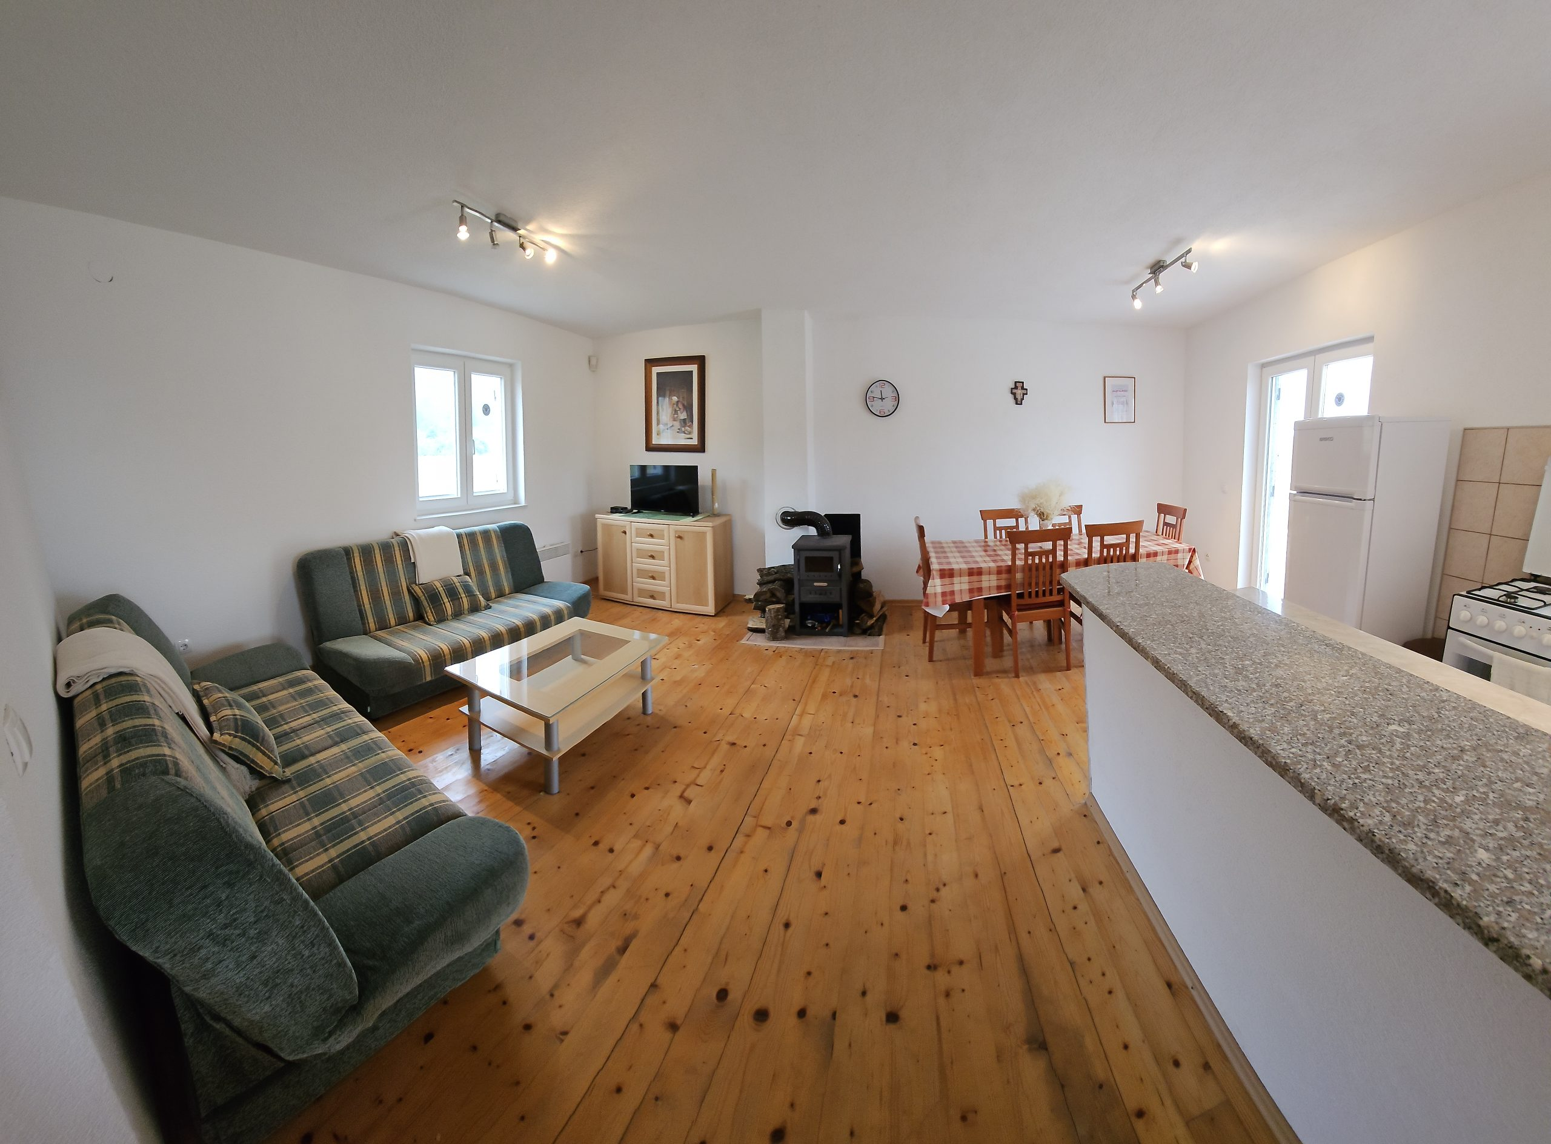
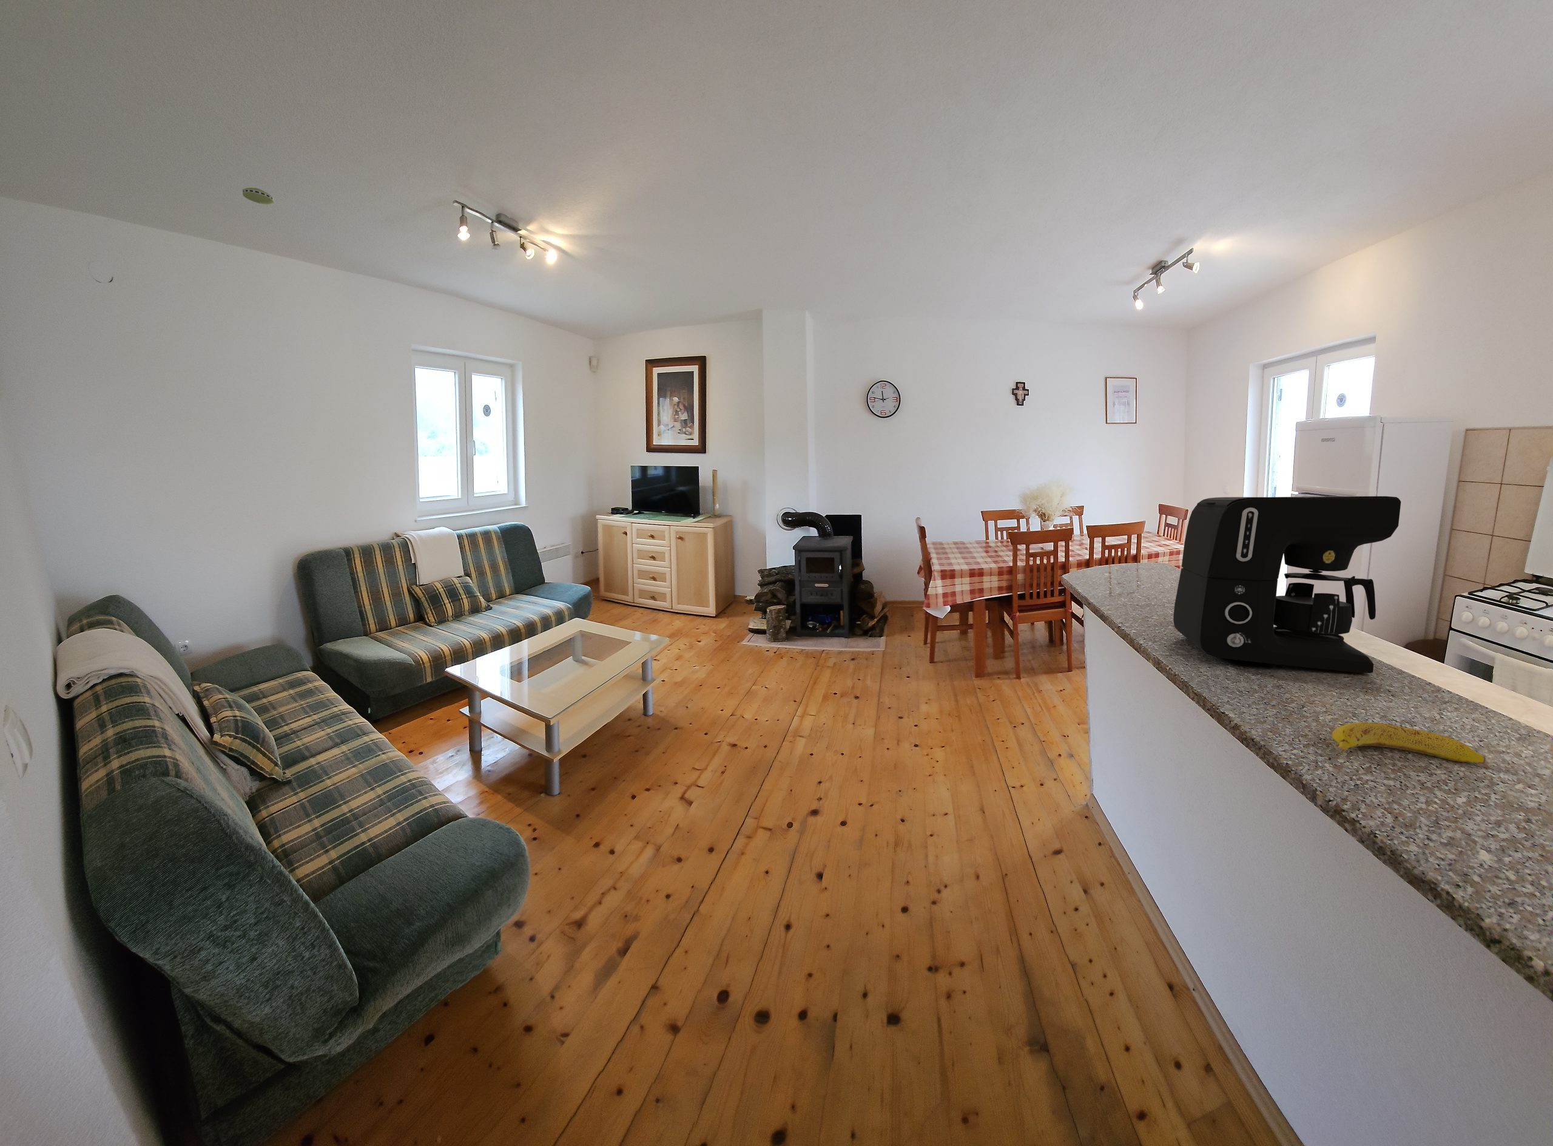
+ coffee maker [1173,496,1401,674]
+ smoke detector [241,187,275,205]
+ banana [1324,721,1487,765]
